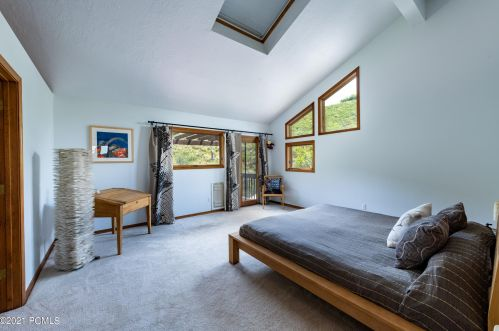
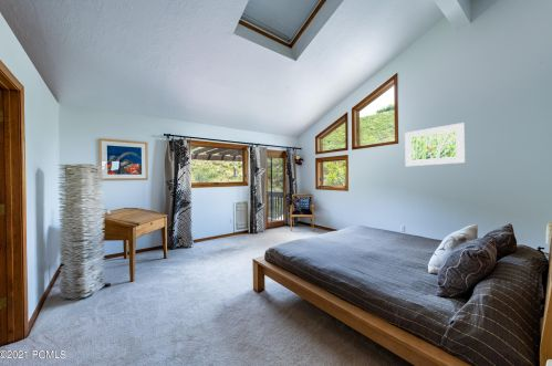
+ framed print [404,122,466,167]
